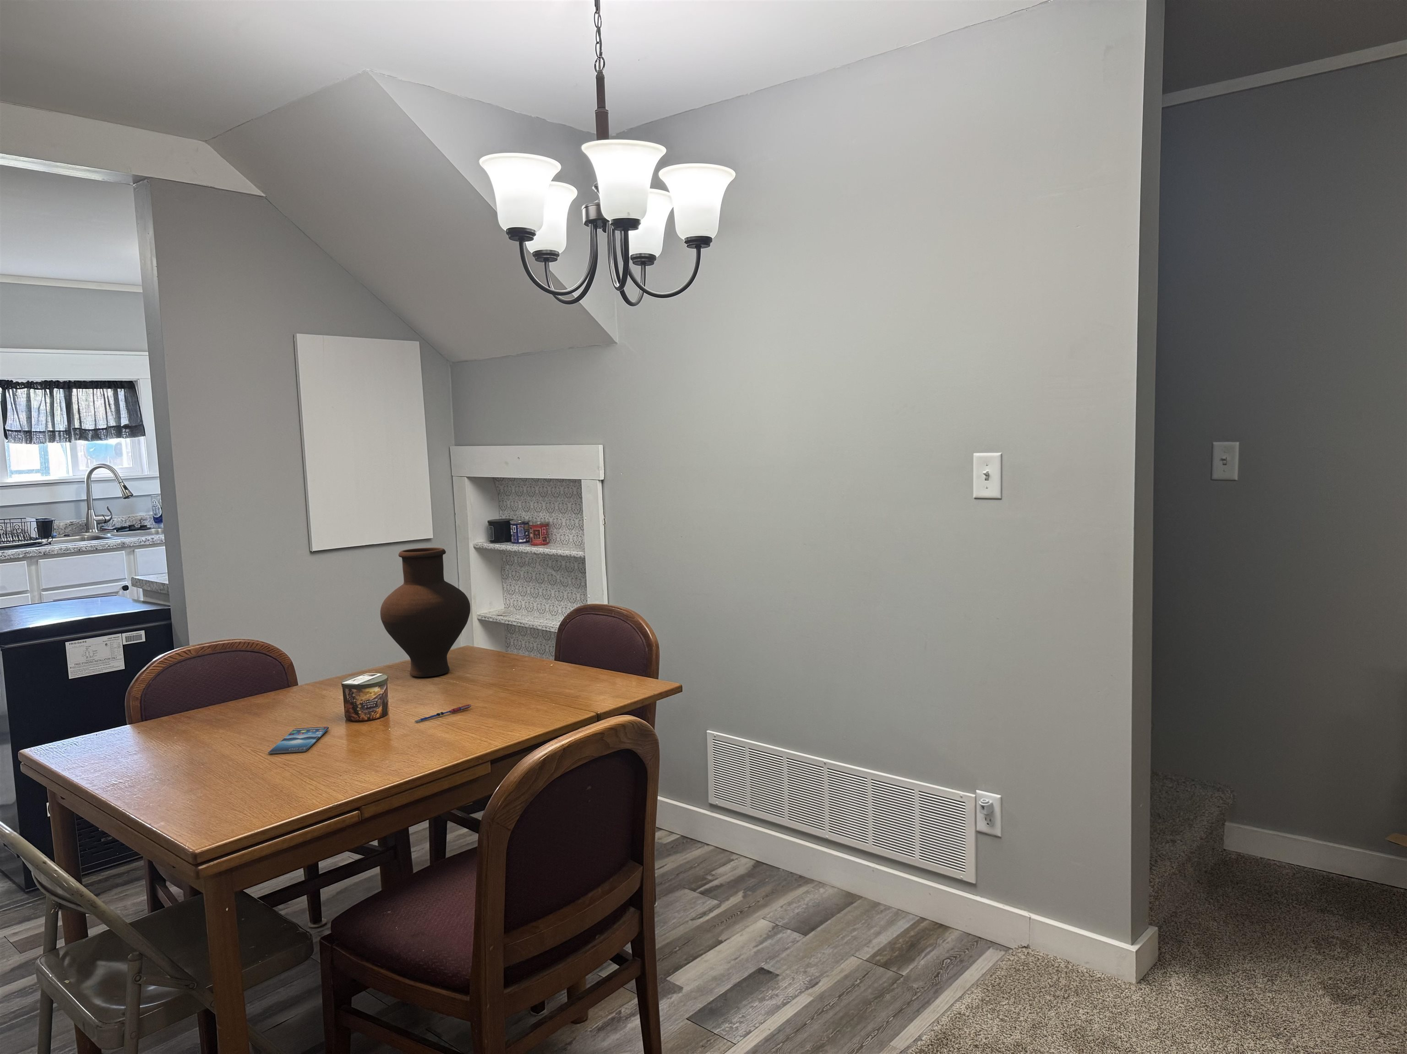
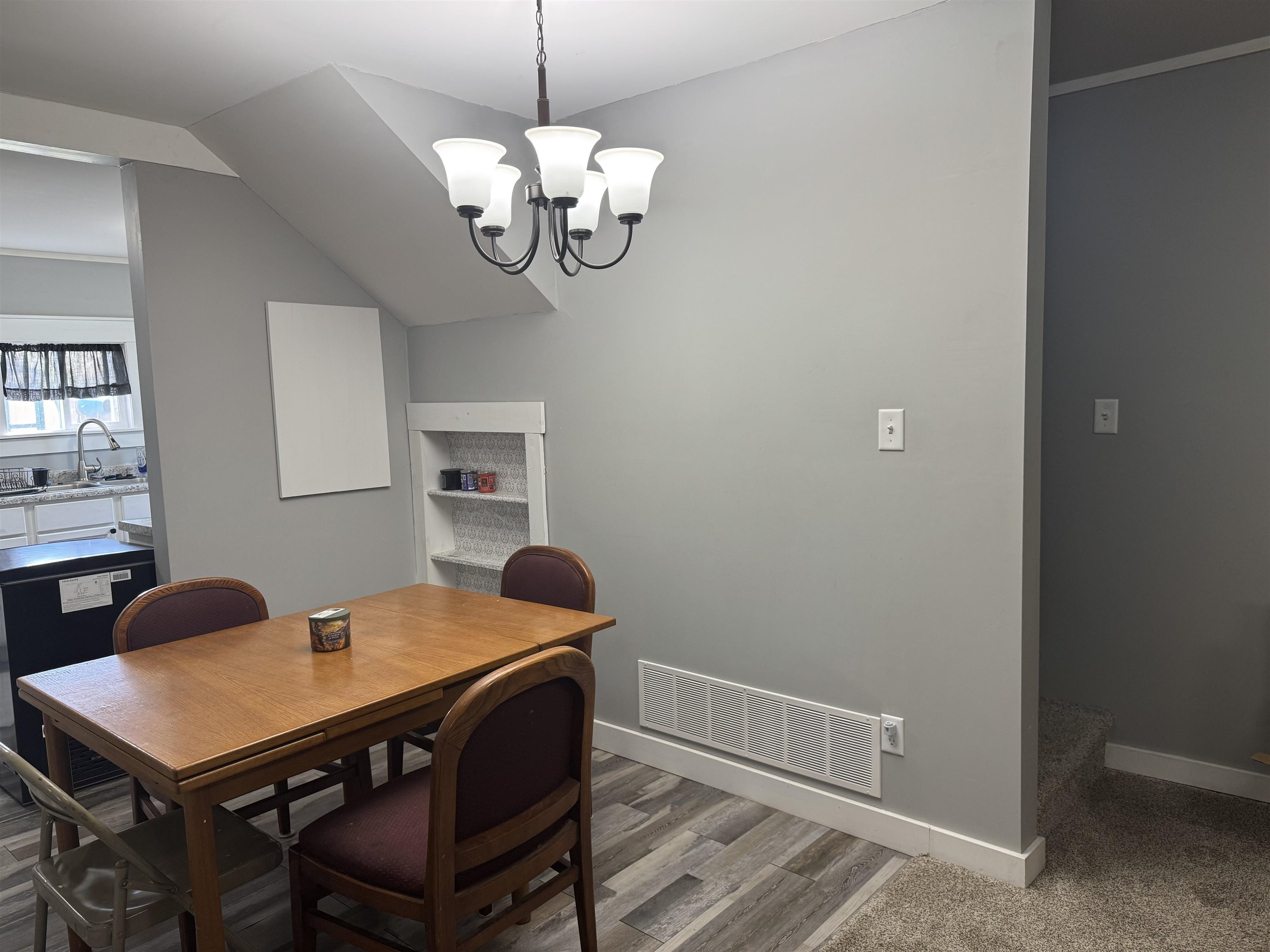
- smartphone [267,726,329,754]
- pen [414,704,472,723]
- vase [380,547,471,678]
